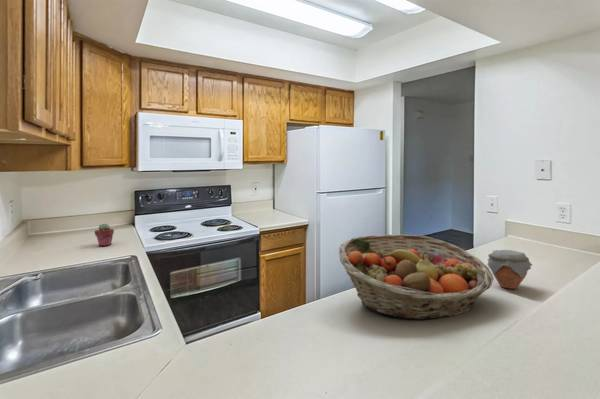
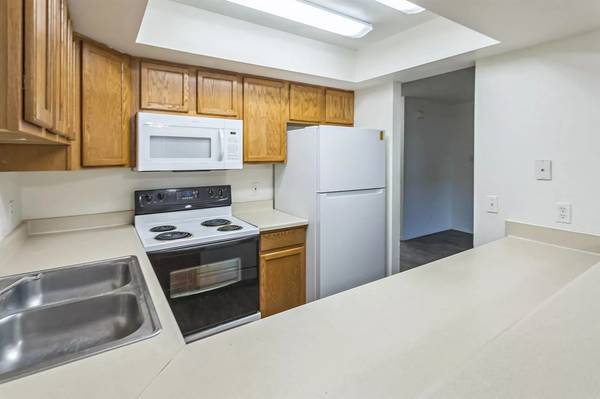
- fruit basket [338,233,495,321]
- potted succulent [94,223,115,247]
- jar [486,249,533,290]
